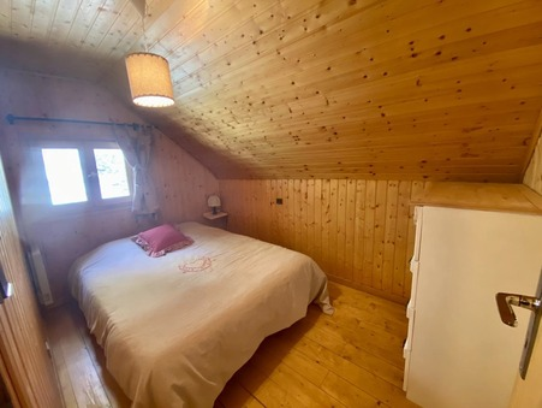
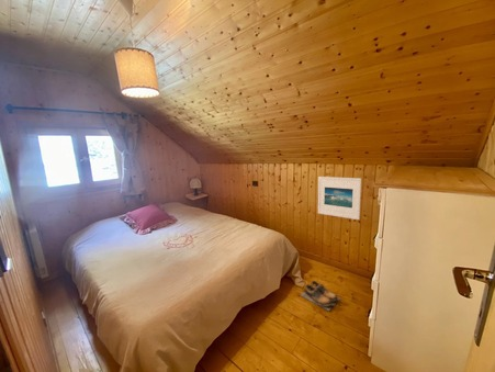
+ shoes [300,280,341,312]
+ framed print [317,176,362,221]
